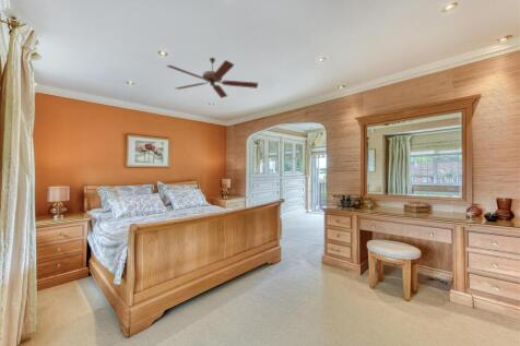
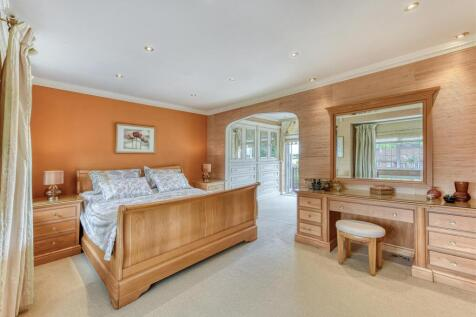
- ceiling fan [165,57,259,99]
